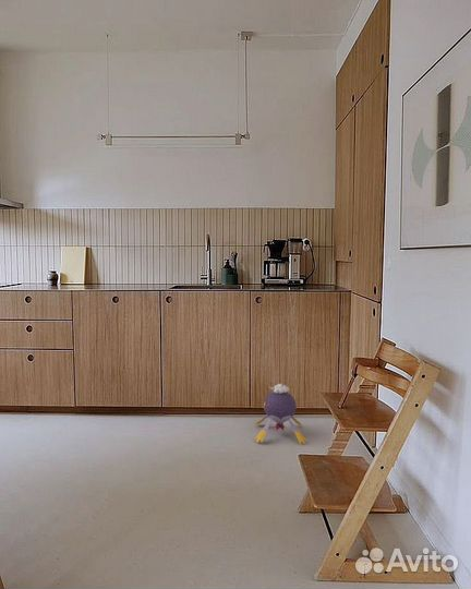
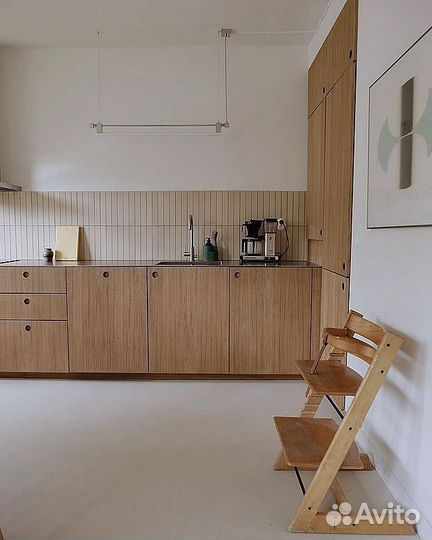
- plush toy [253,383,309,445]
